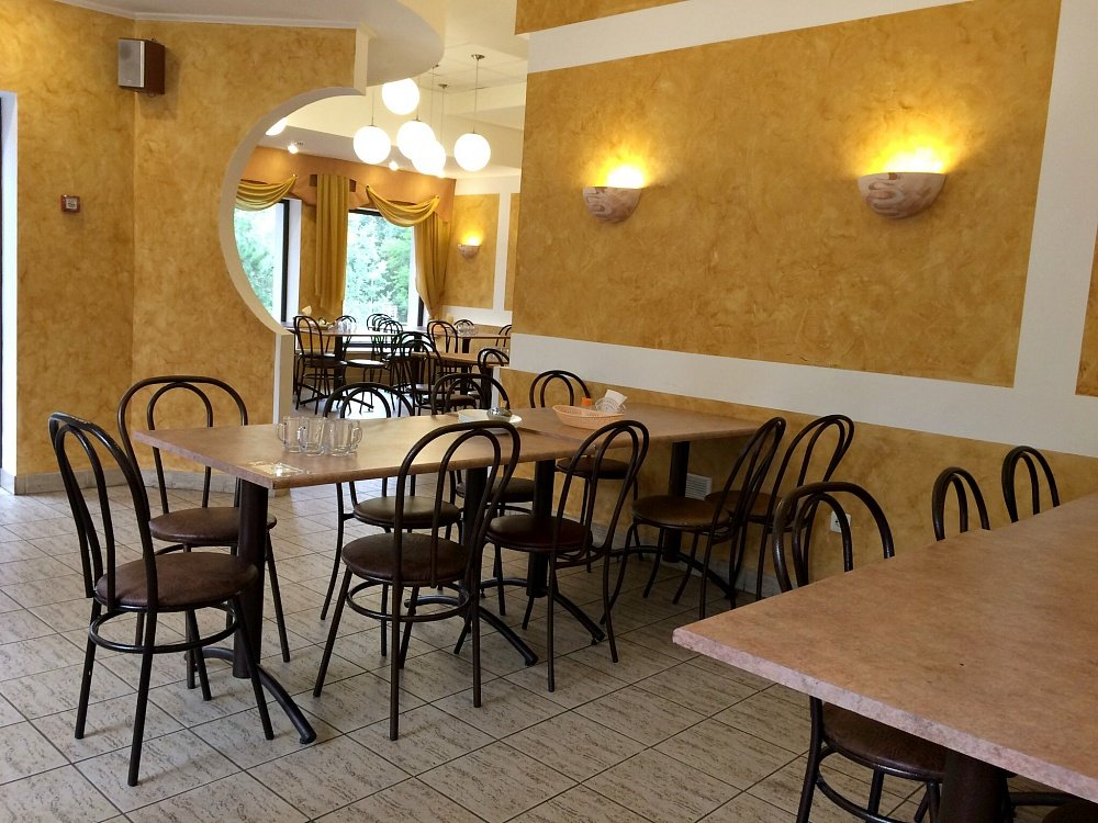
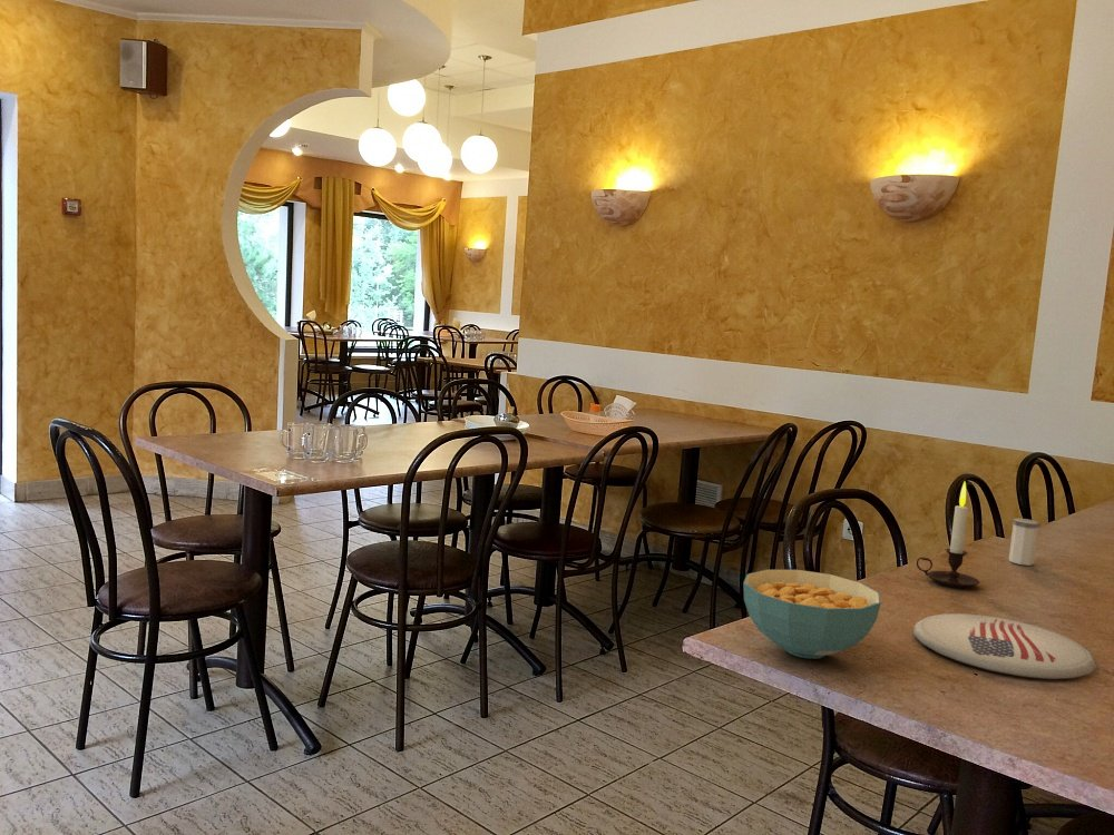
+ cereal bowl [742,569,882,660]
+ salt shaker [1008,518,1042,567]
+ candle [916,481,980,588]
+ plate [912,612,1098,680]
